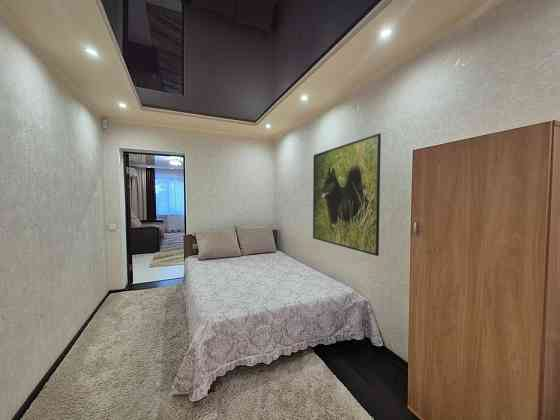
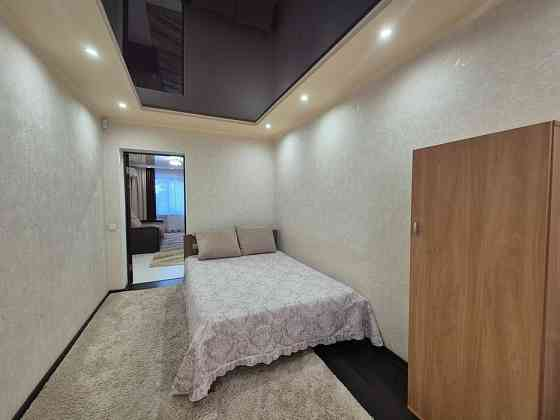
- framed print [312,133,382,257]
